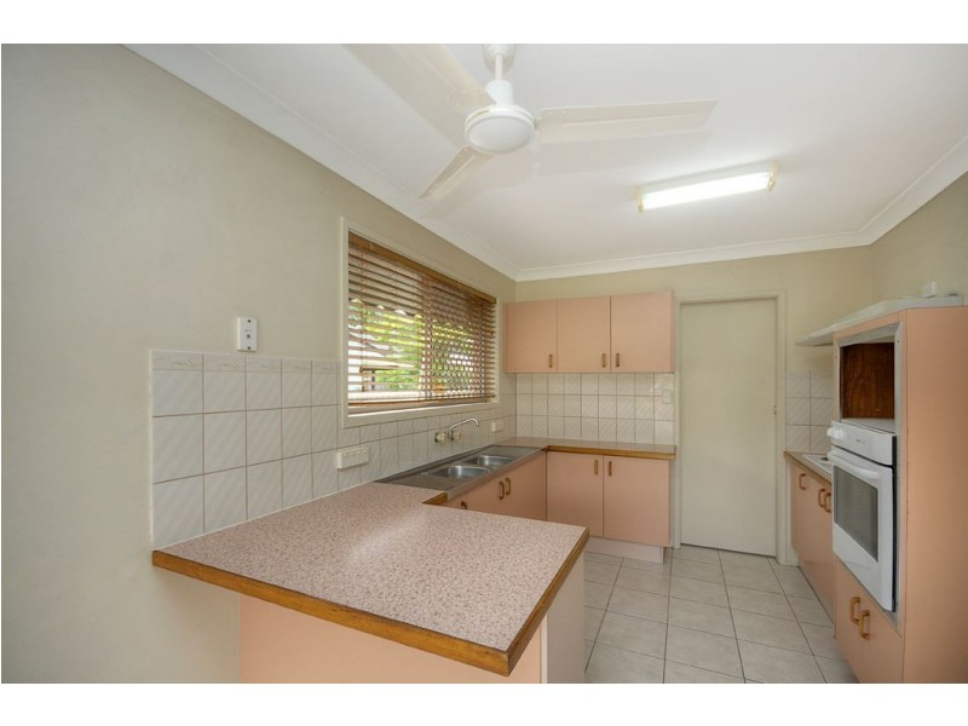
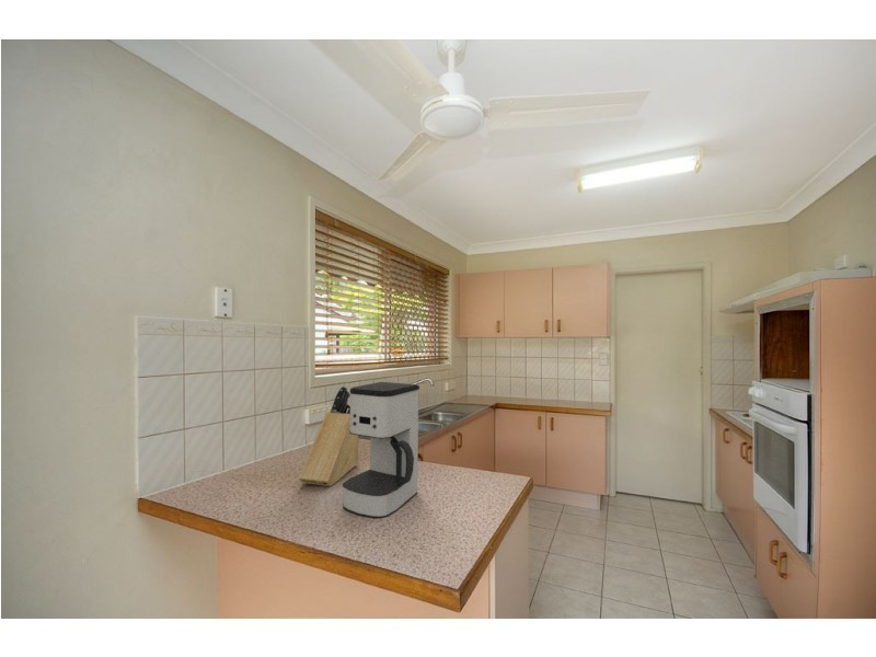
+ knife block [298,385,361,487]
+ coffee maker [342,381,420,519]
